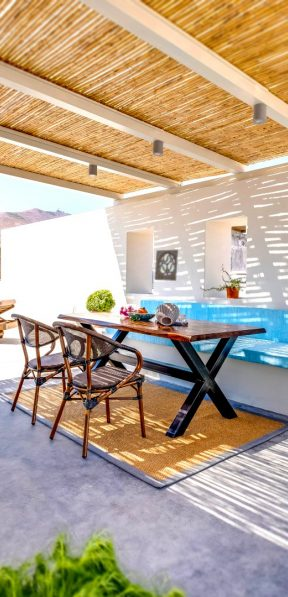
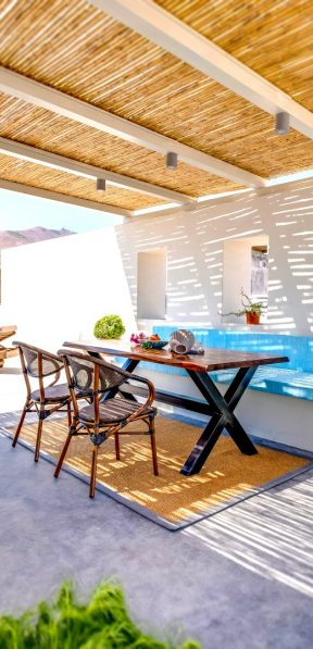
- wall ornament [154,249,179,282]
